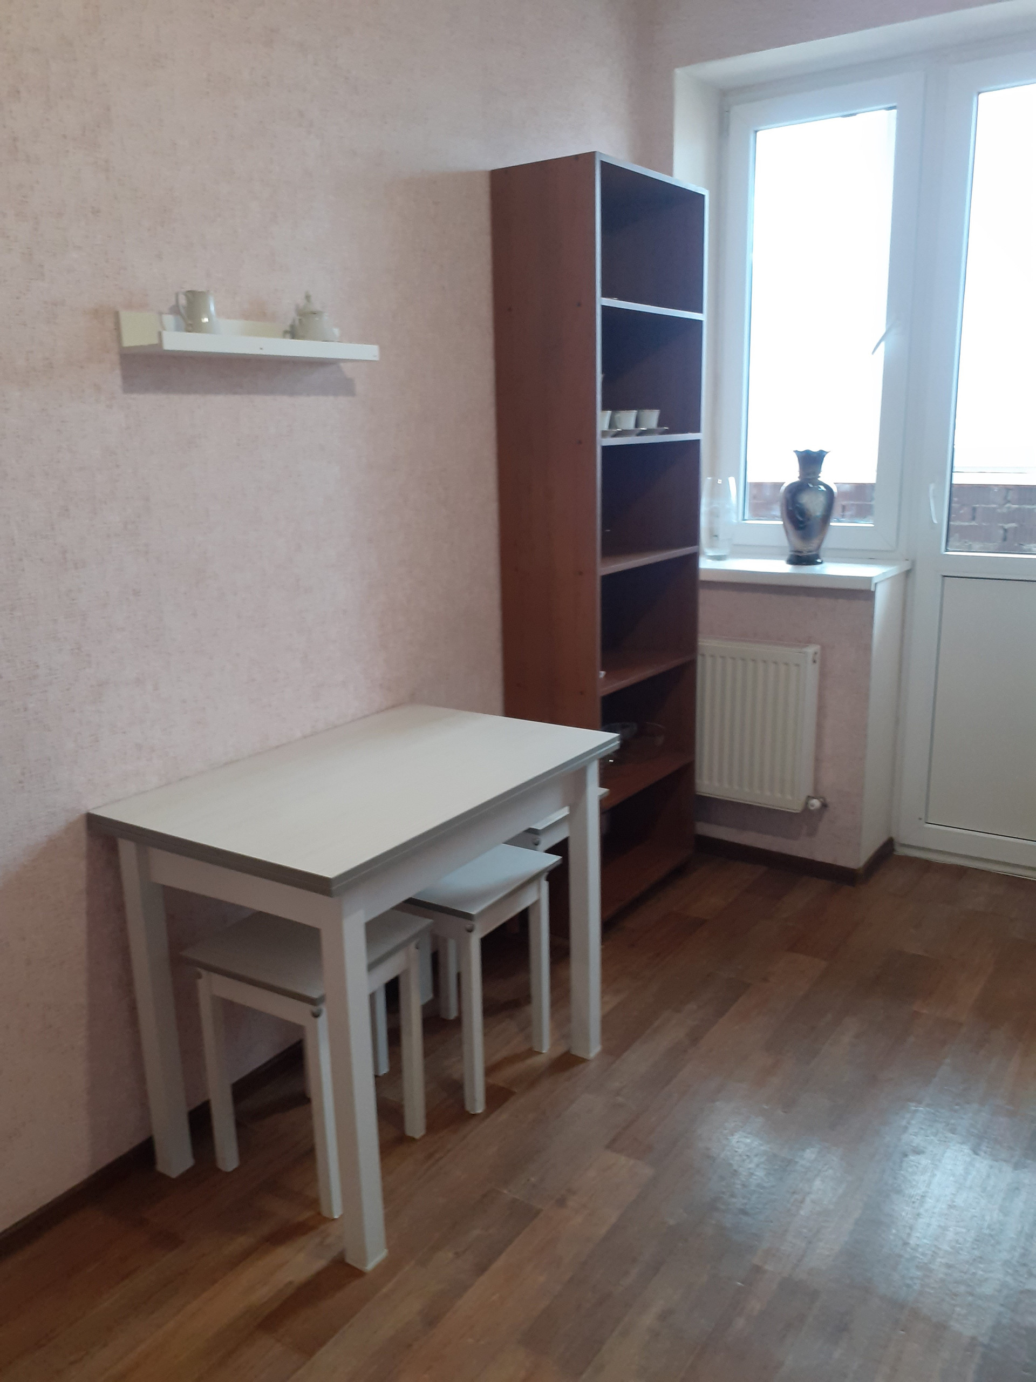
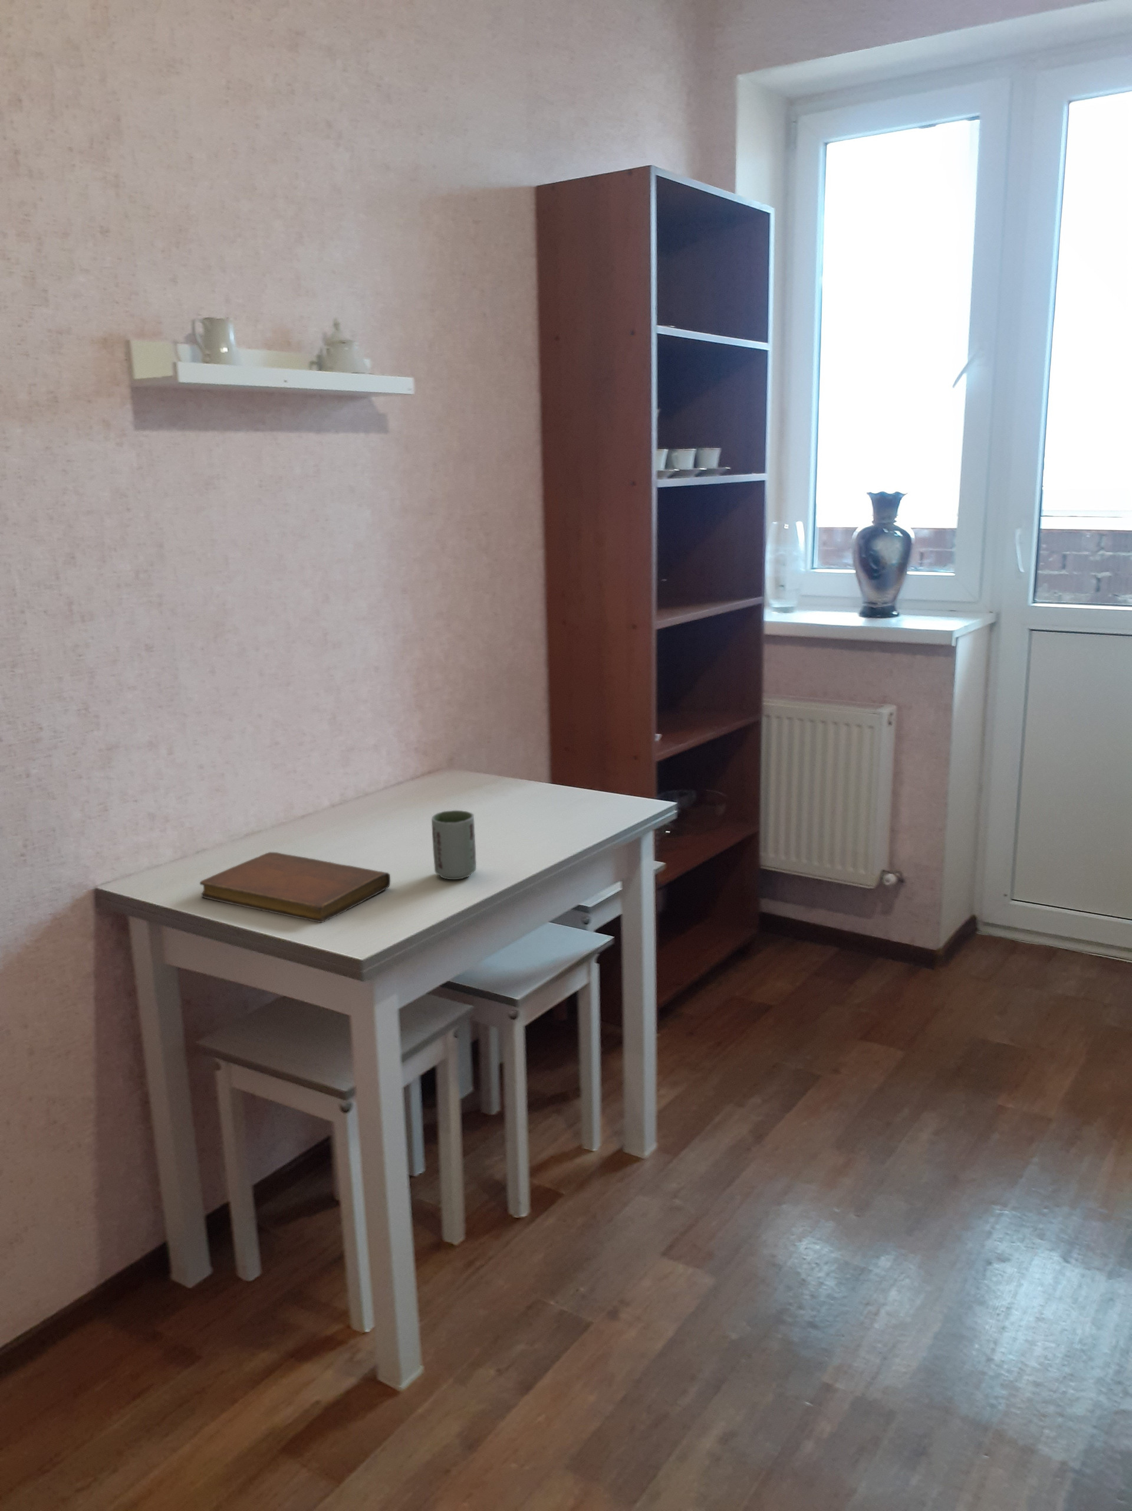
+ notebook [200,852,391,923]
+ cup [430,810,477,880]
